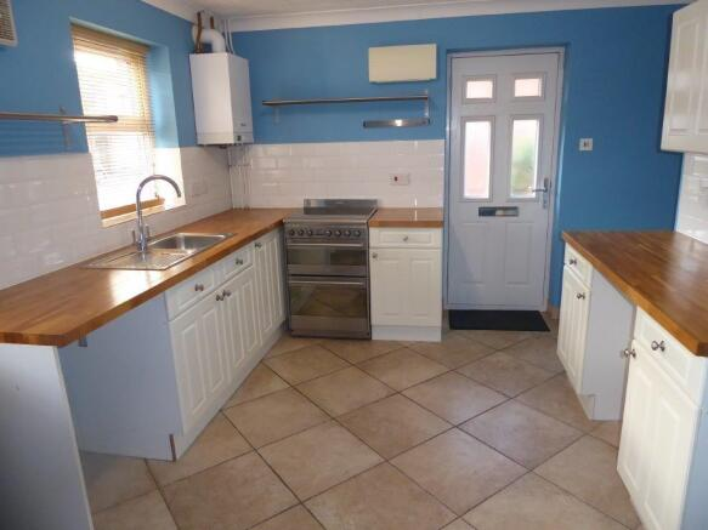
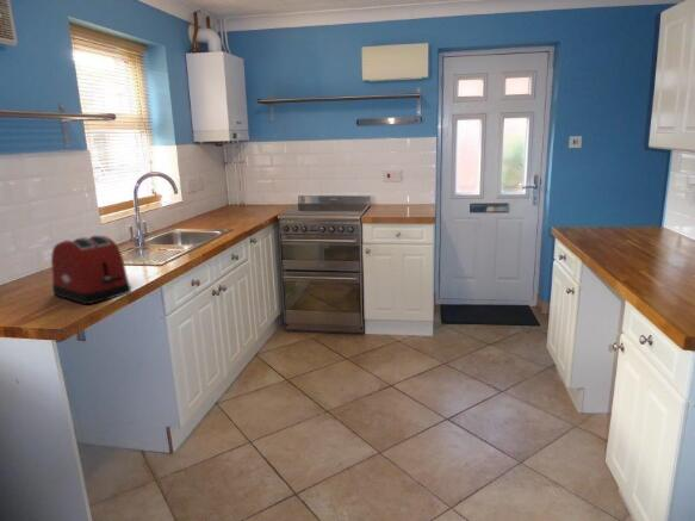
+ toaster [50,235,132,305]
